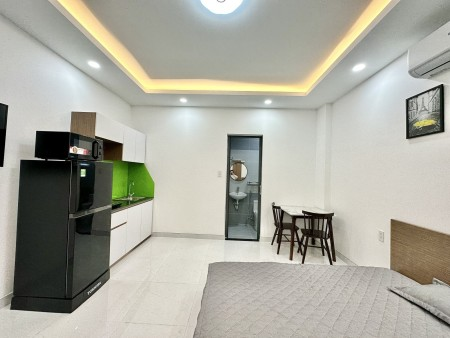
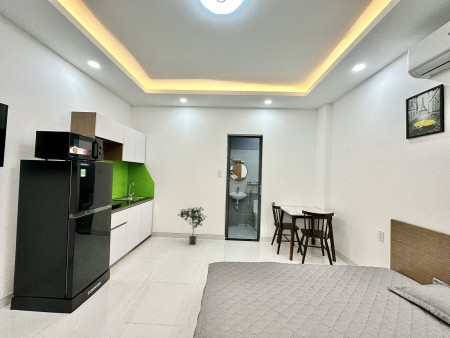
+ potted plant [177,206,208,246]
